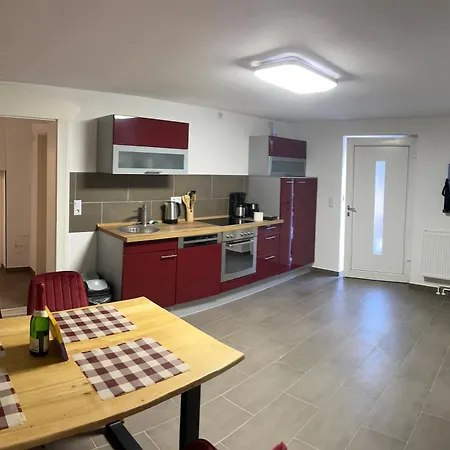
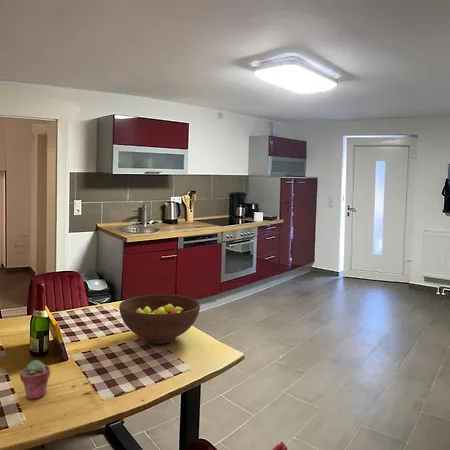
+ potted succulent [19,359,51,401]
+ fruit bowl [118,294,201,345]
